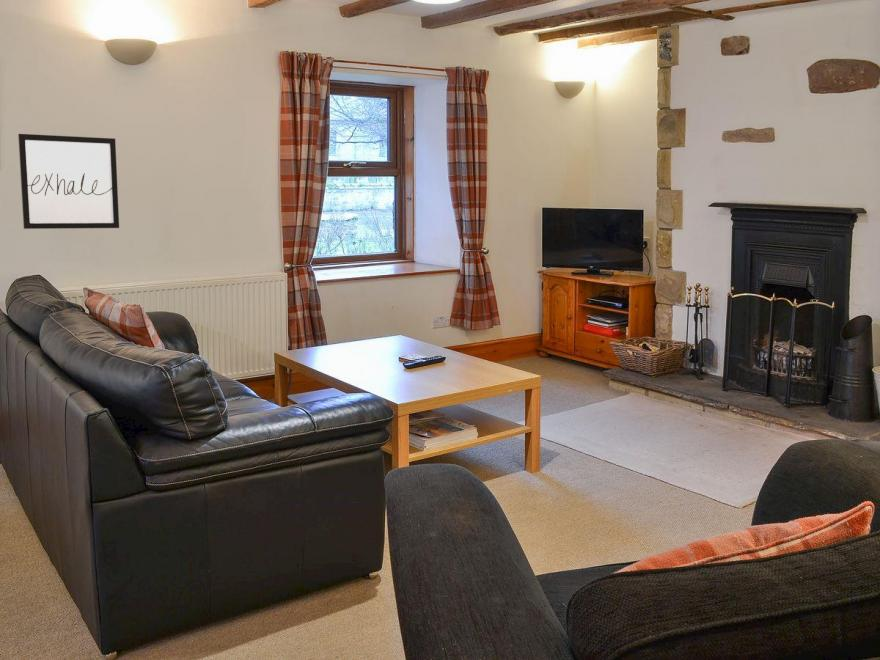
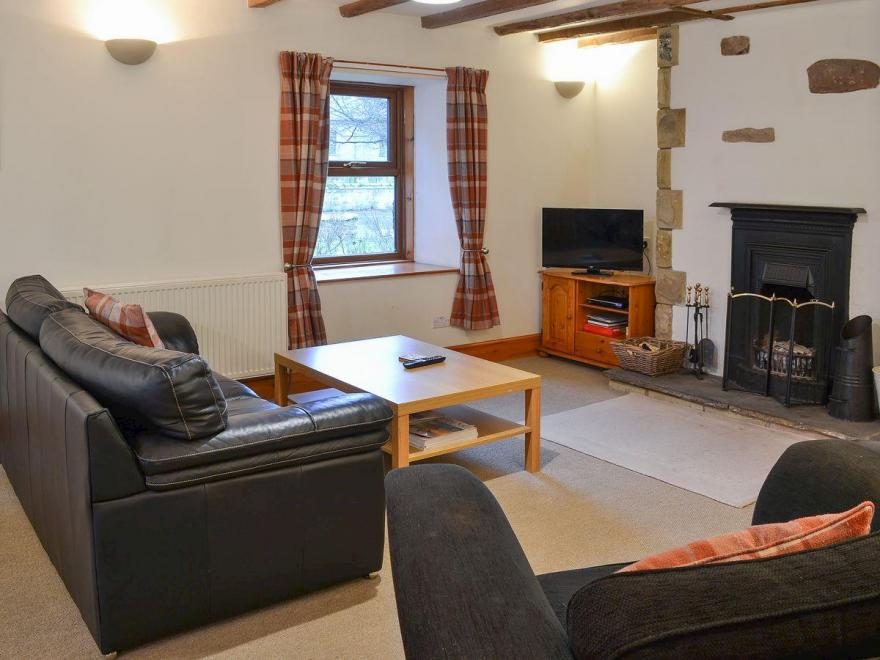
- wall art [17,133,120,230]
